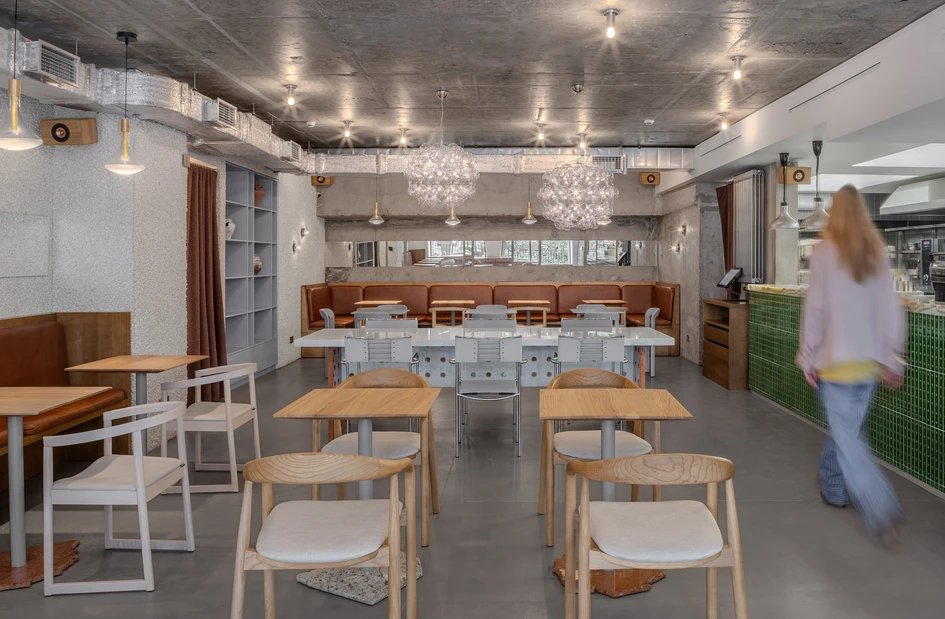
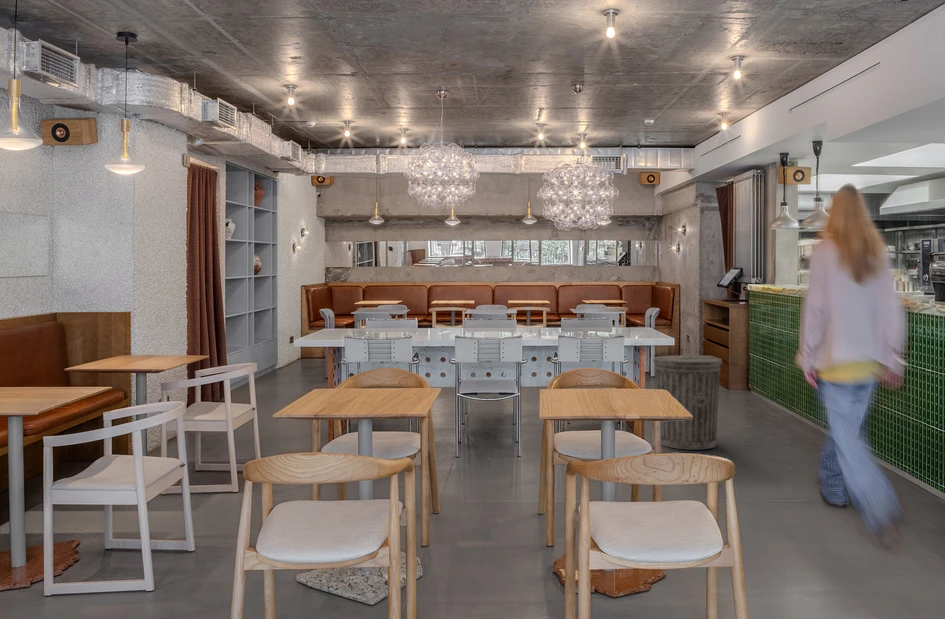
+ trash can [652,354,724,450]
